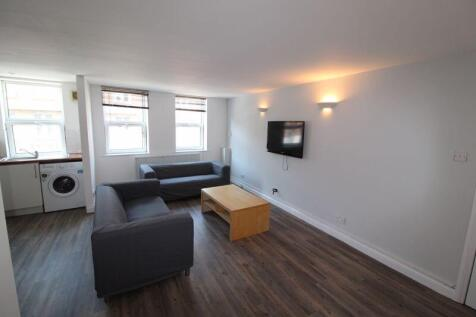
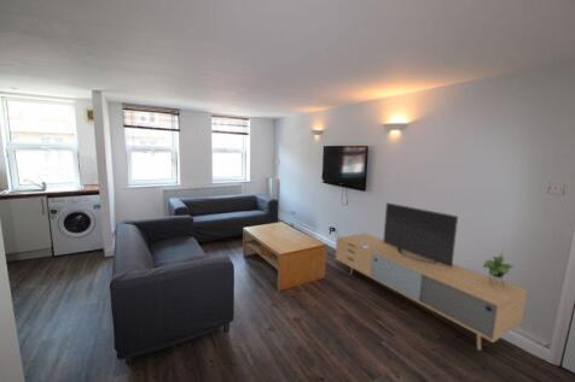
+ media console [335,201,528,352]
